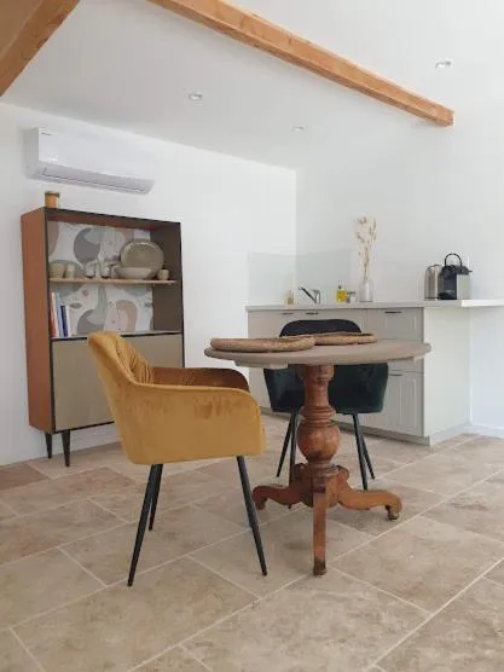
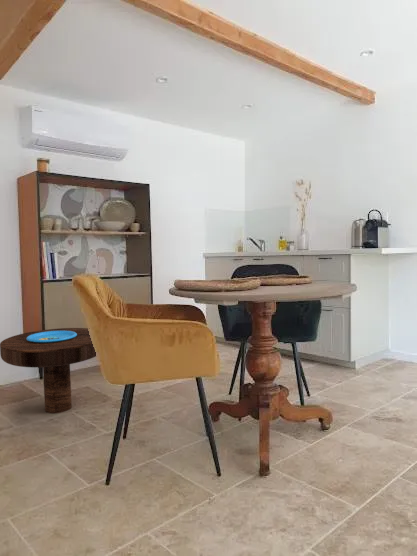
+ side table [0,327,97,414]
